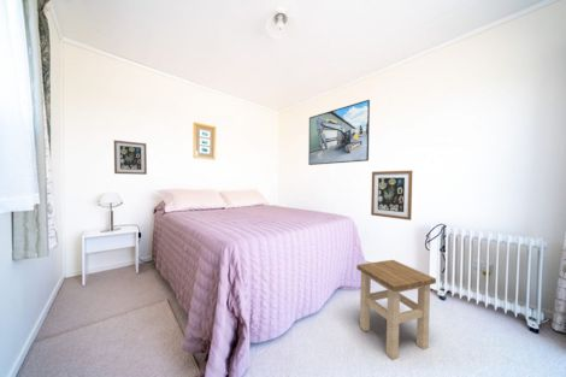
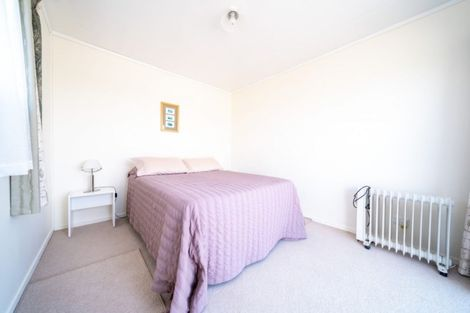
- wall art [370,170,413,222]
- wall art [113,139,148,176]
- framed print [307,99,371,166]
- stool [356,259,437,360]
